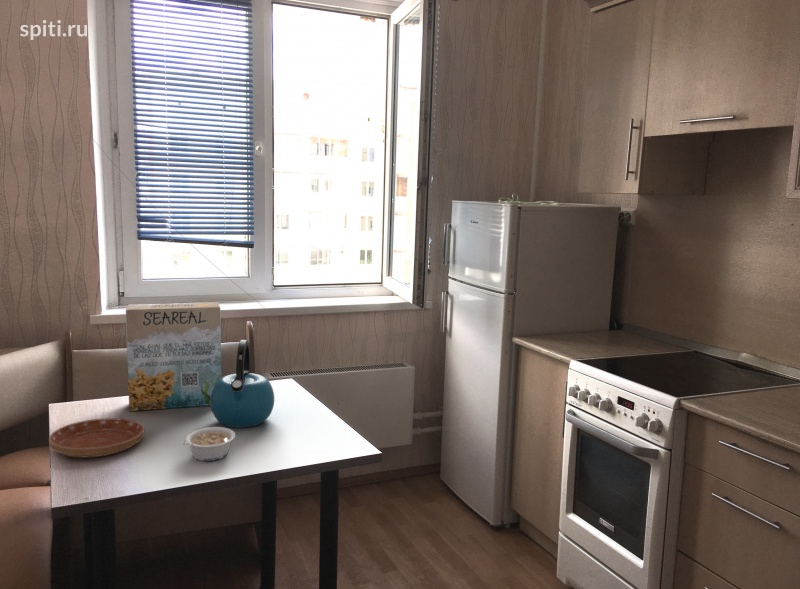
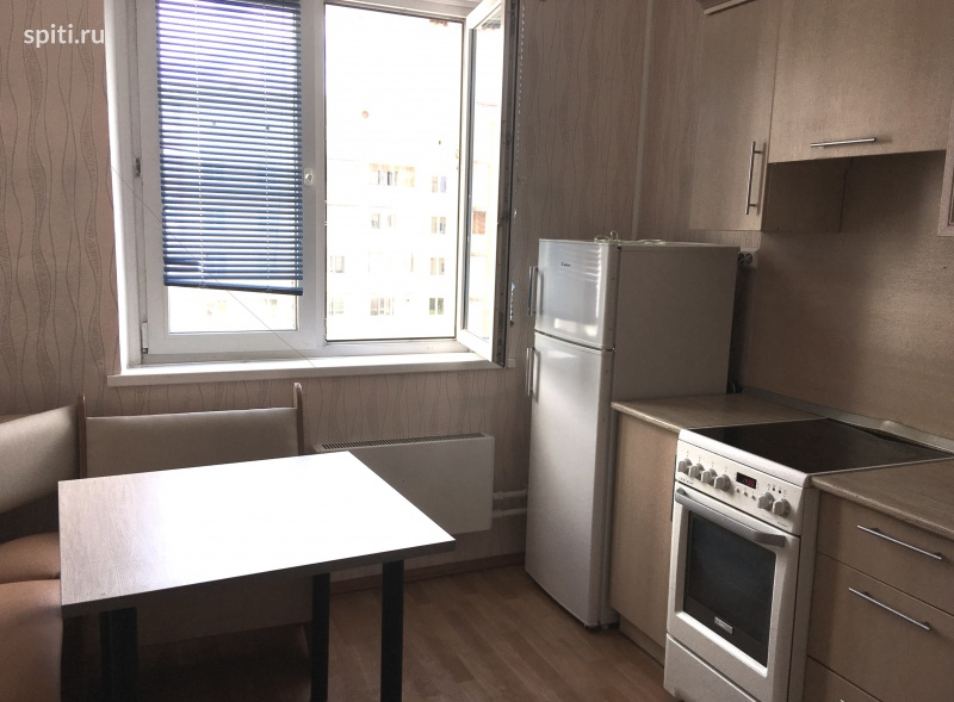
- saucer [48,417,145,459]
- legume [182,426,236,462]
- cereal box [125,301,222,412]
- kettle [210,339,275,429]
